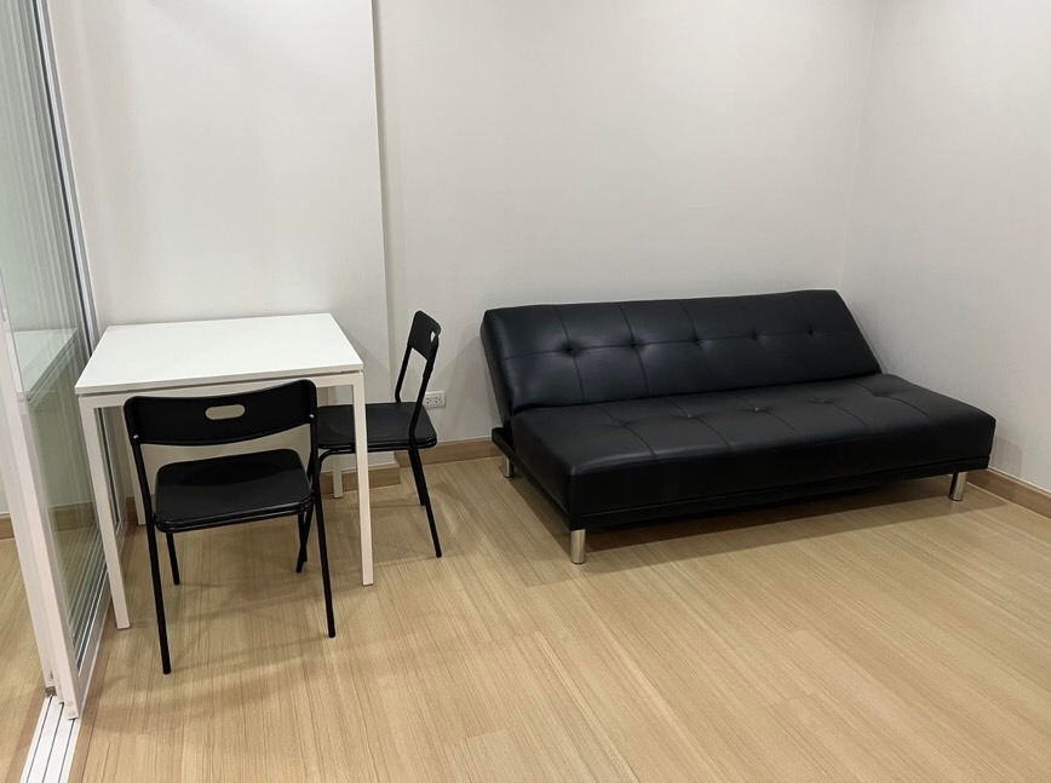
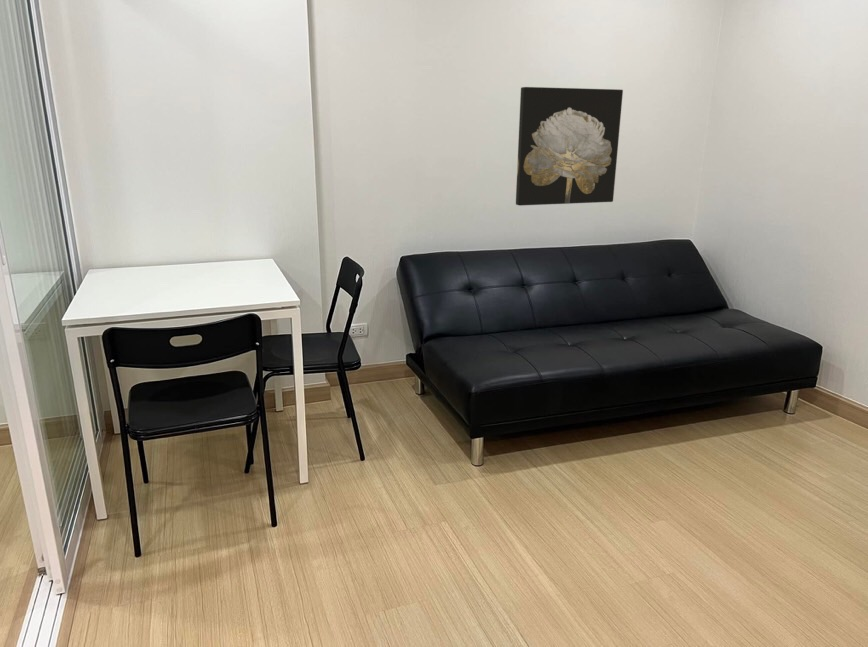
+ wall art [515,86,624,207]
